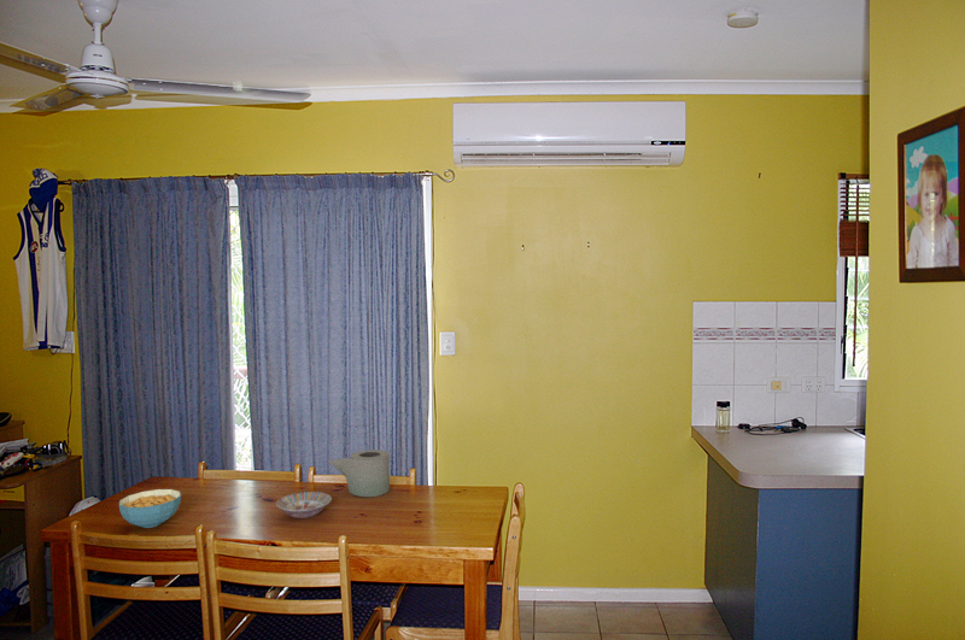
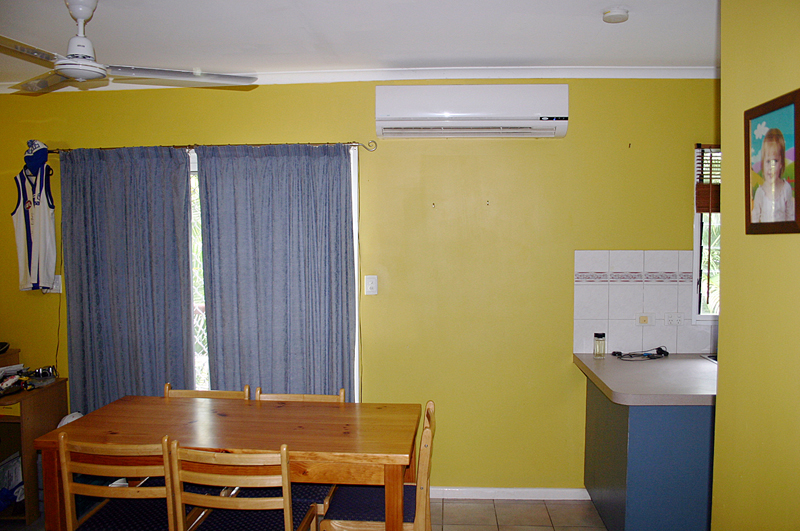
- cereal bowl [118,488,182,529]
- toilet paper roll [327,448,391,498]
- bowl [275,491,333,519]
